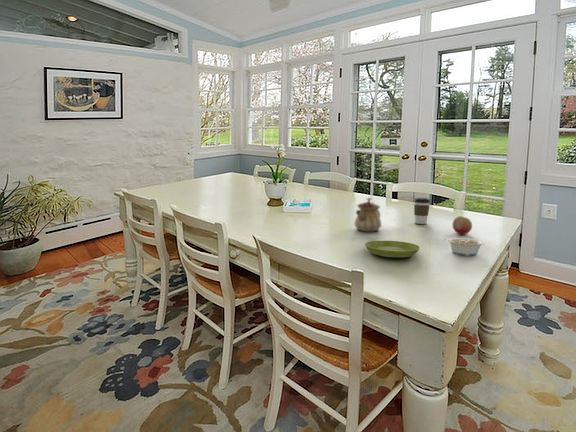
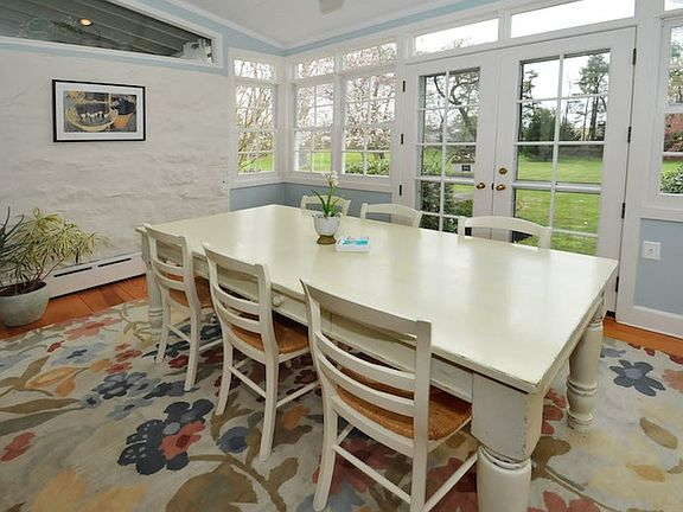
- teapot [353,196,382,232]
- coffee cup [413,197,431,225]
- fruit [451,215,473,235]
- legume [441,237,485,257]
- saucer [364,240,421,258]
